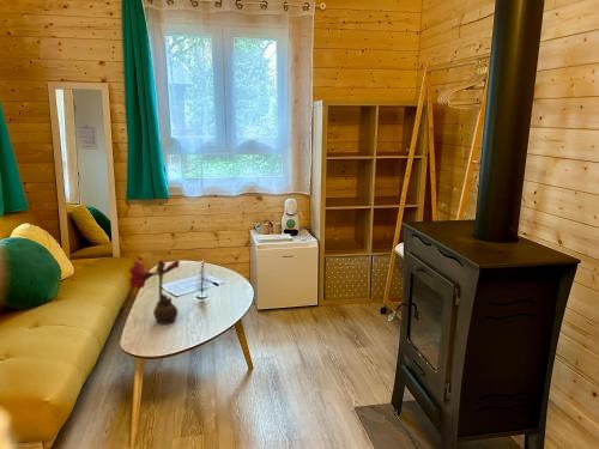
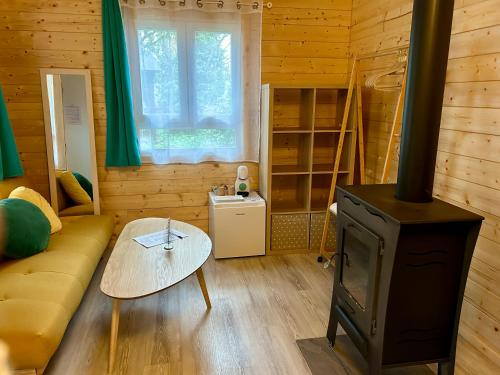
- flower [128,259,181,326]
